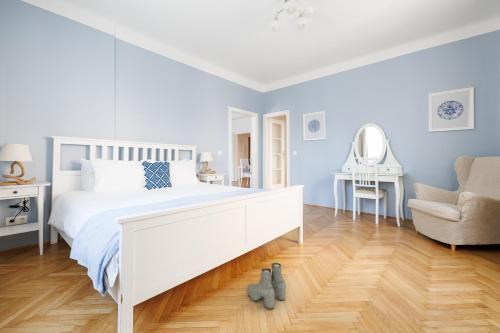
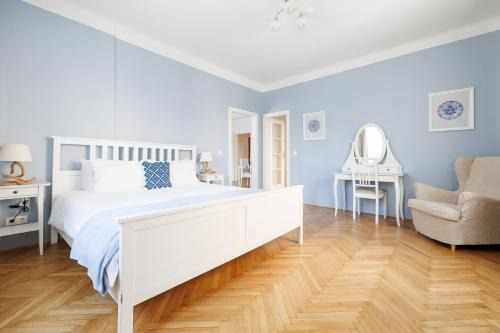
- boots [247,262,287,310]
